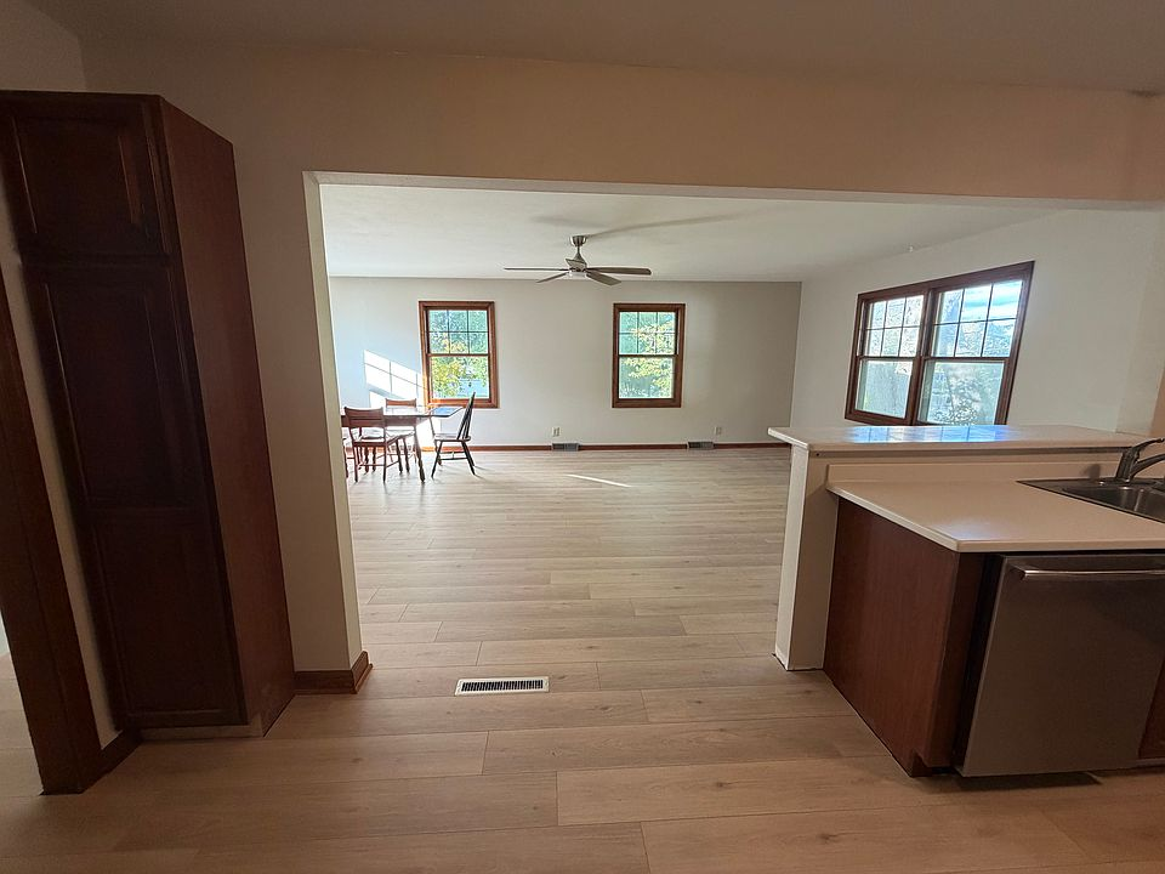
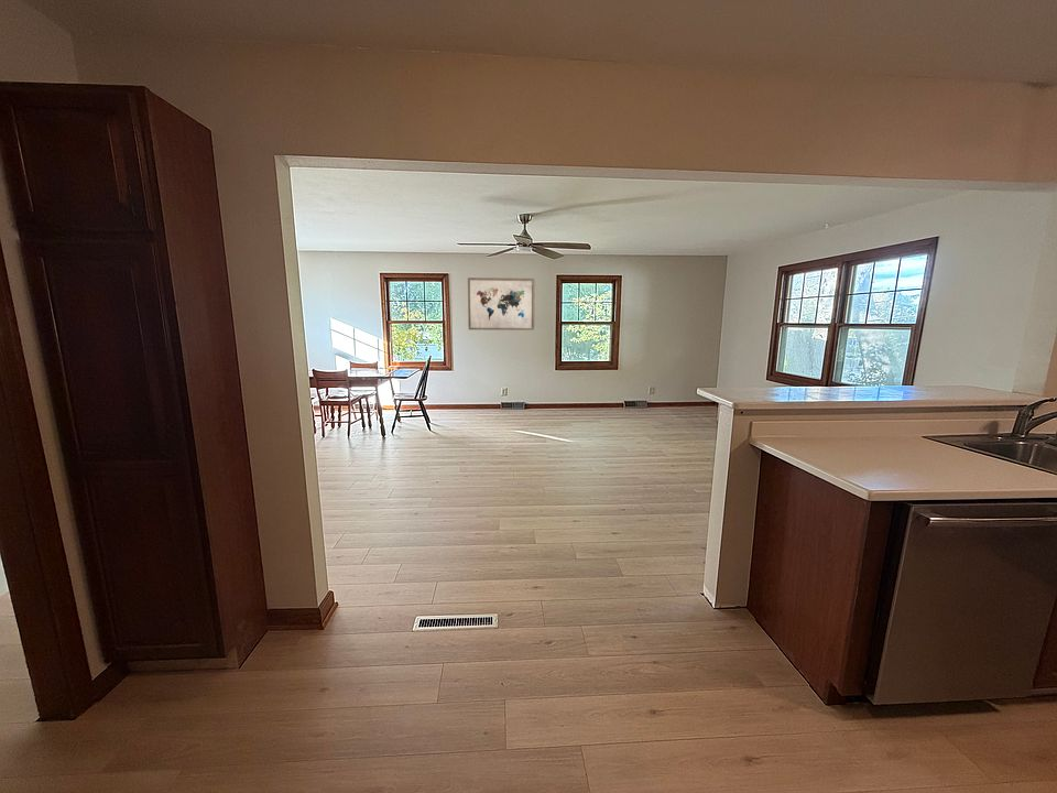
+ wall art [467,276,536,332]
